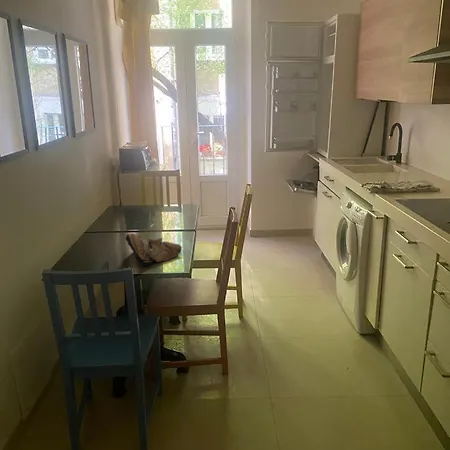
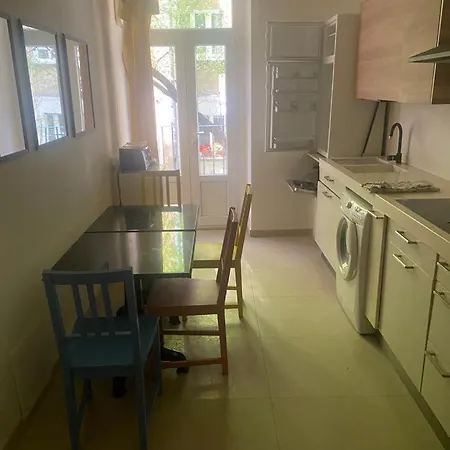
- animal skull [125,232,183,267]
